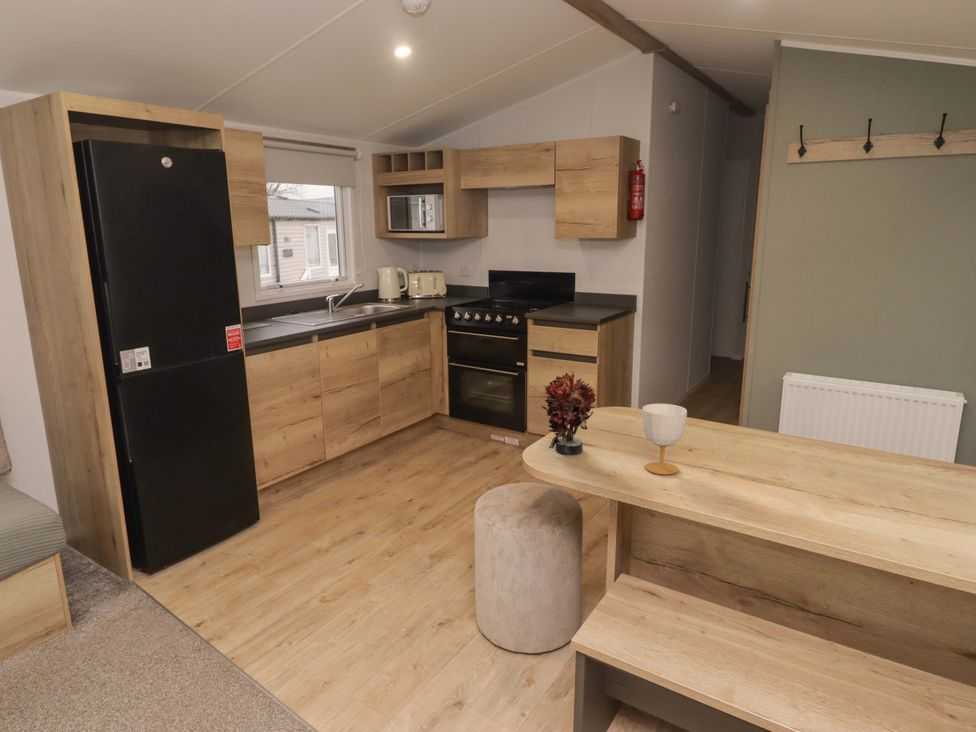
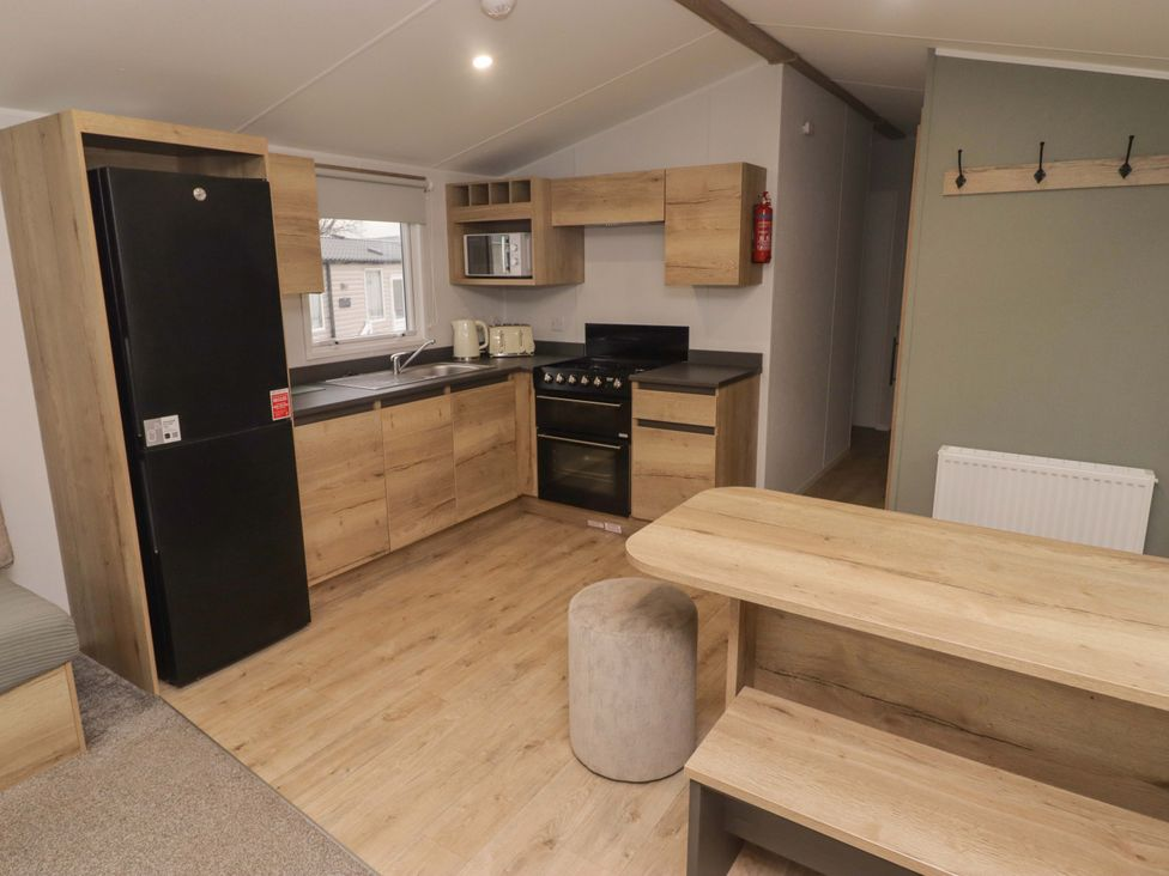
- cup [642,403,688,476]
- artificial flower [541,372,597,456]
